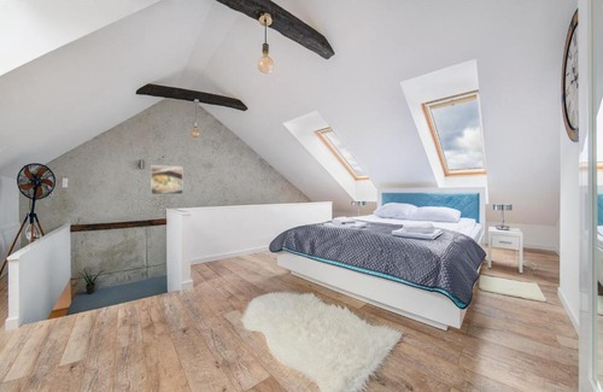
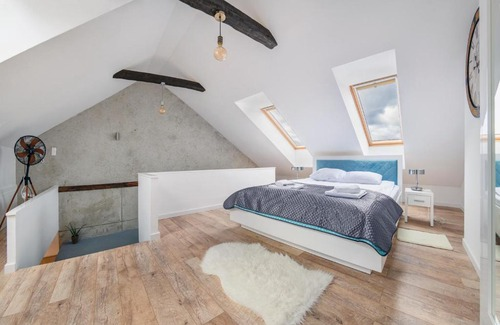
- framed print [150,164,185,195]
